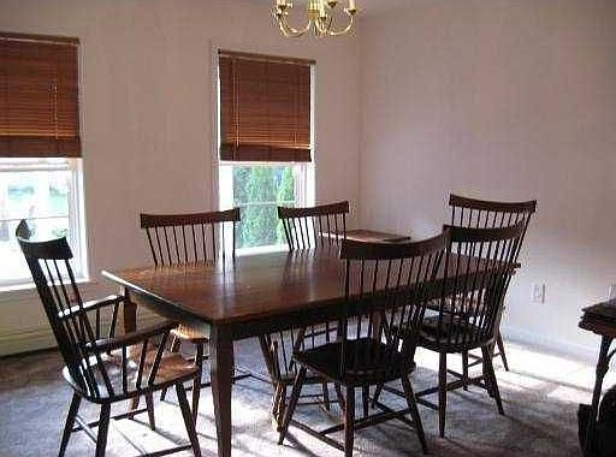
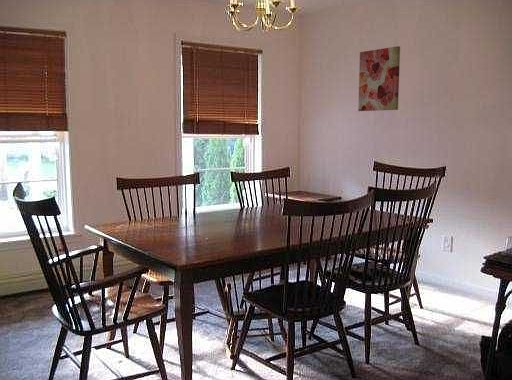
+ wall art [357,45,401,112]
